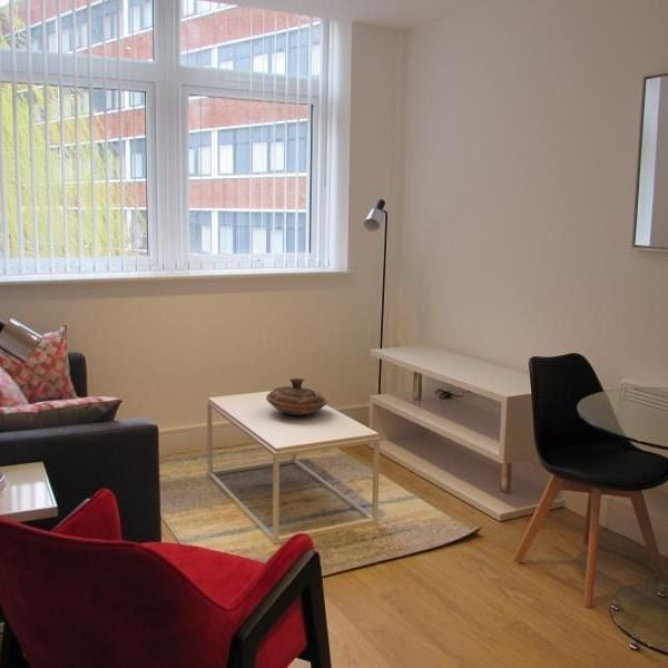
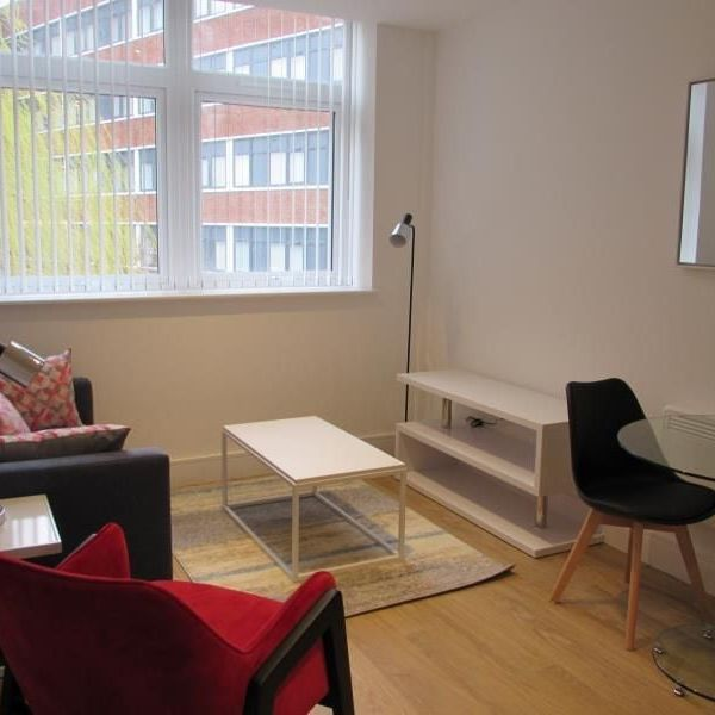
- decorative bowl [265,377,328,416]
